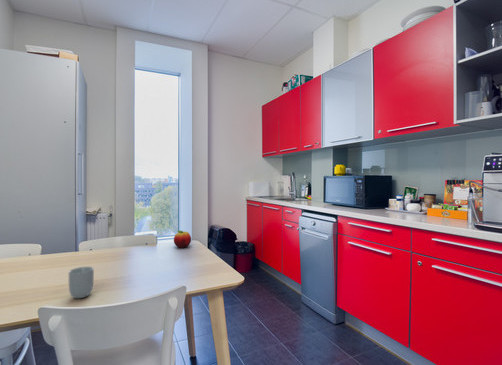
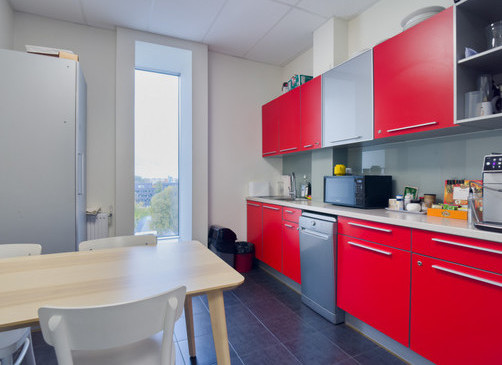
- cup [68,266,95,299]
- fruit [173,229,192,249]
